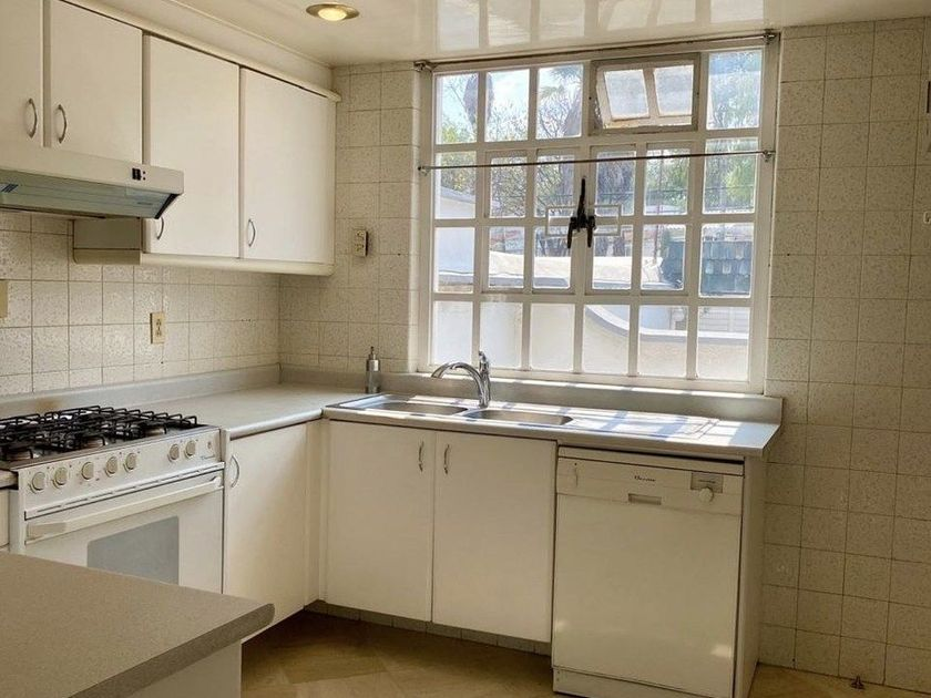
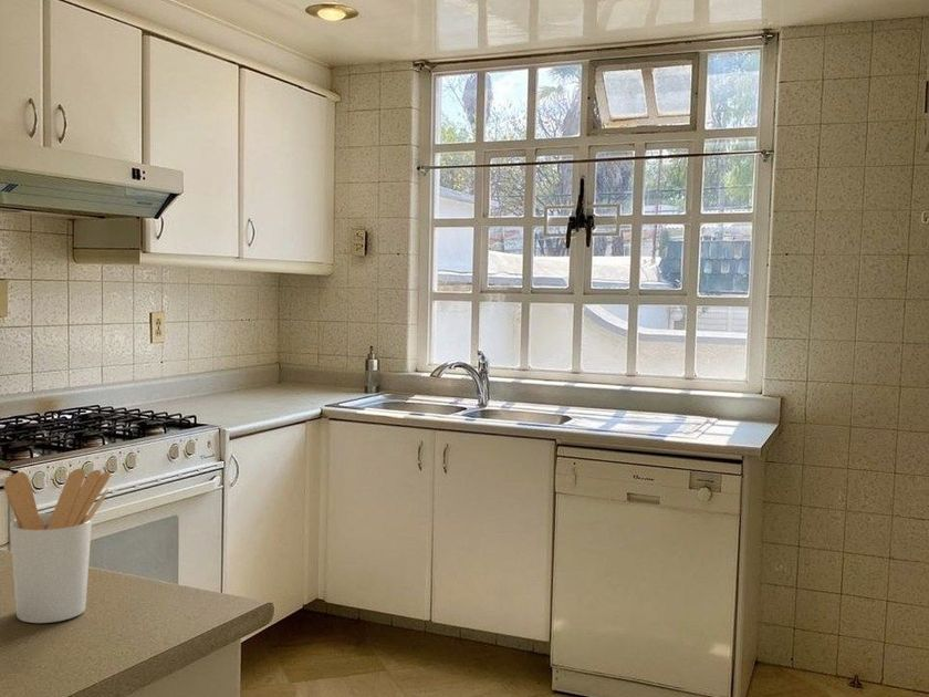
+ utensil holder [3,468,112,624]
